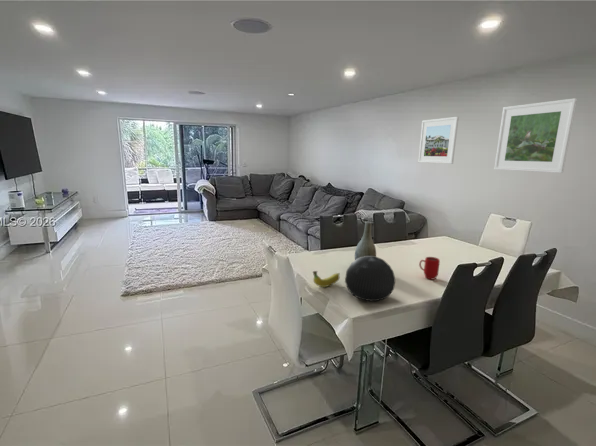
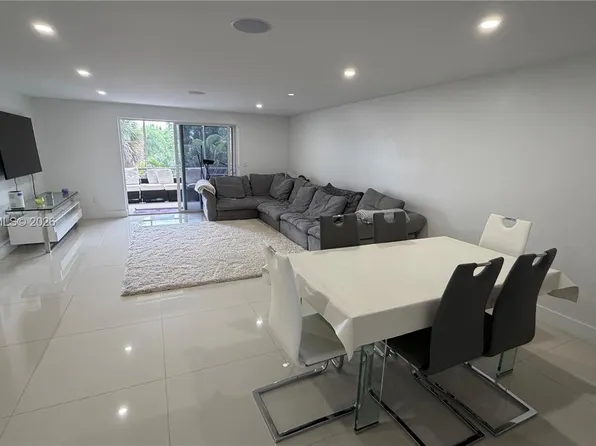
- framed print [493,97,578,174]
- fruit [312,270,341,288]
- decorative ball [344,256,396,302]
- mug [418,256,441,280]
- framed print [417,116,460,165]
- vase [354,221,377,261]
